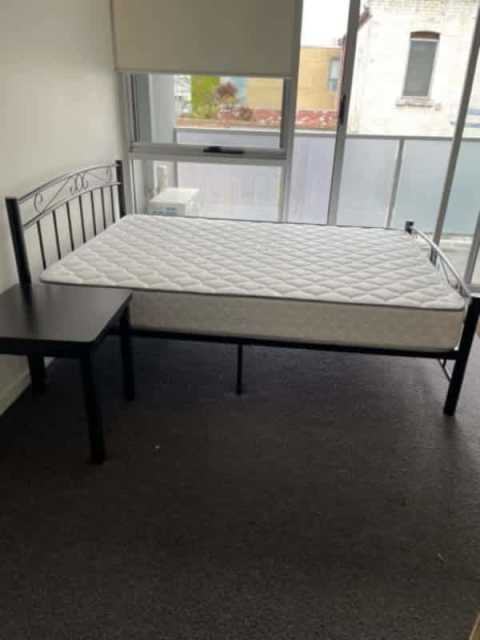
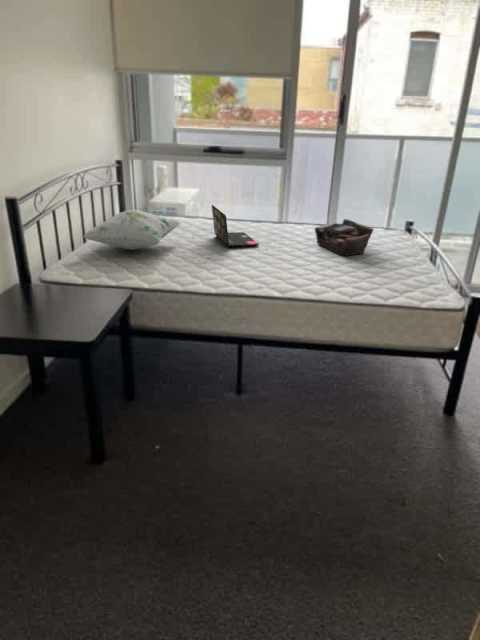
+ tote bag [314,218,375,257]
+ laptop [211,204,260,249]
+ decorative pillow [82,209,182,251]
